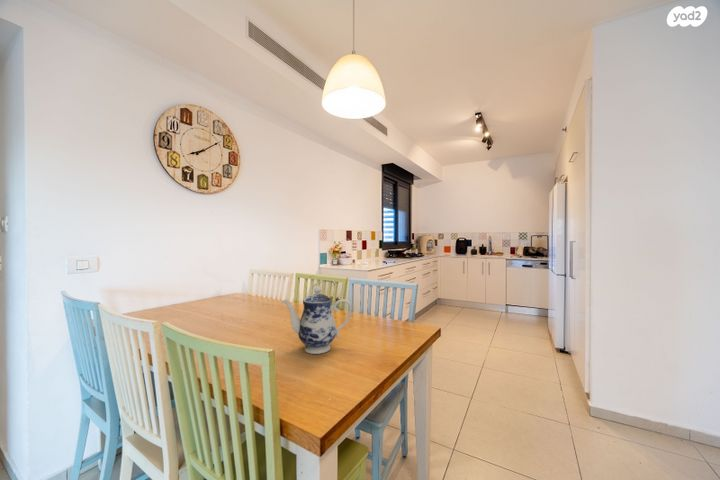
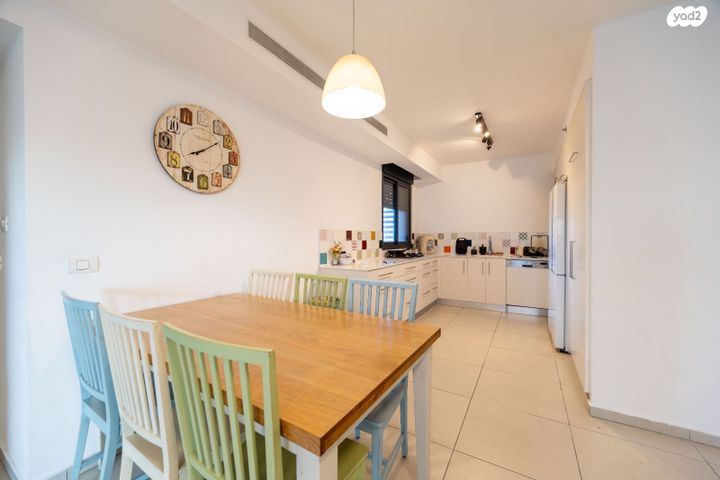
- teapot [281,285,353,355]
